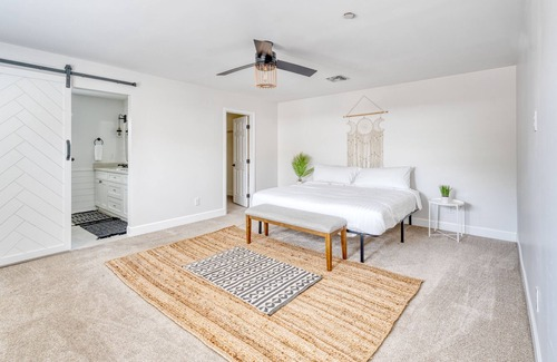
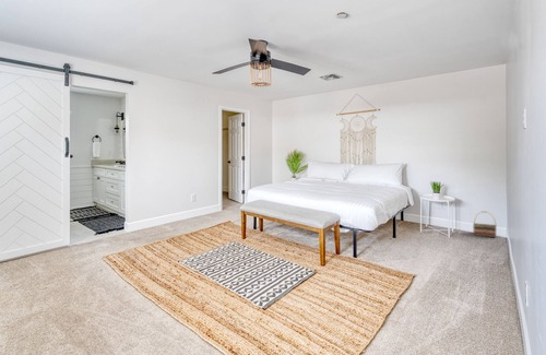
+ basket [472,210,498,238]
